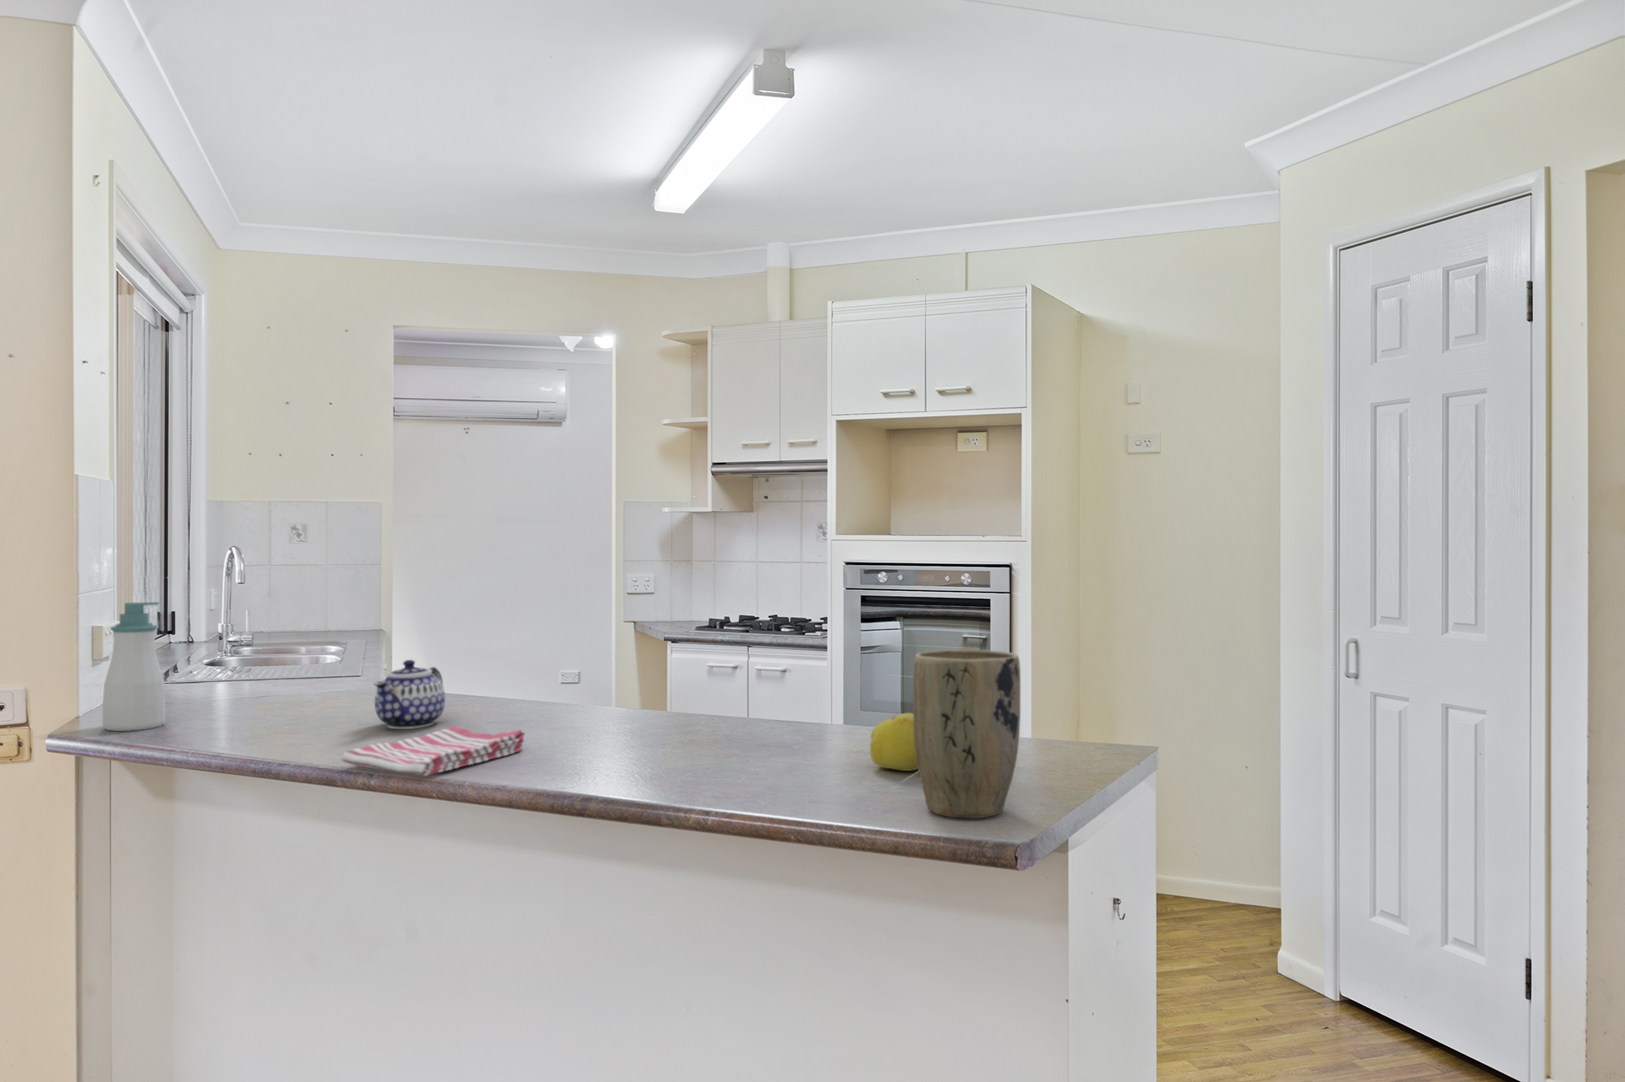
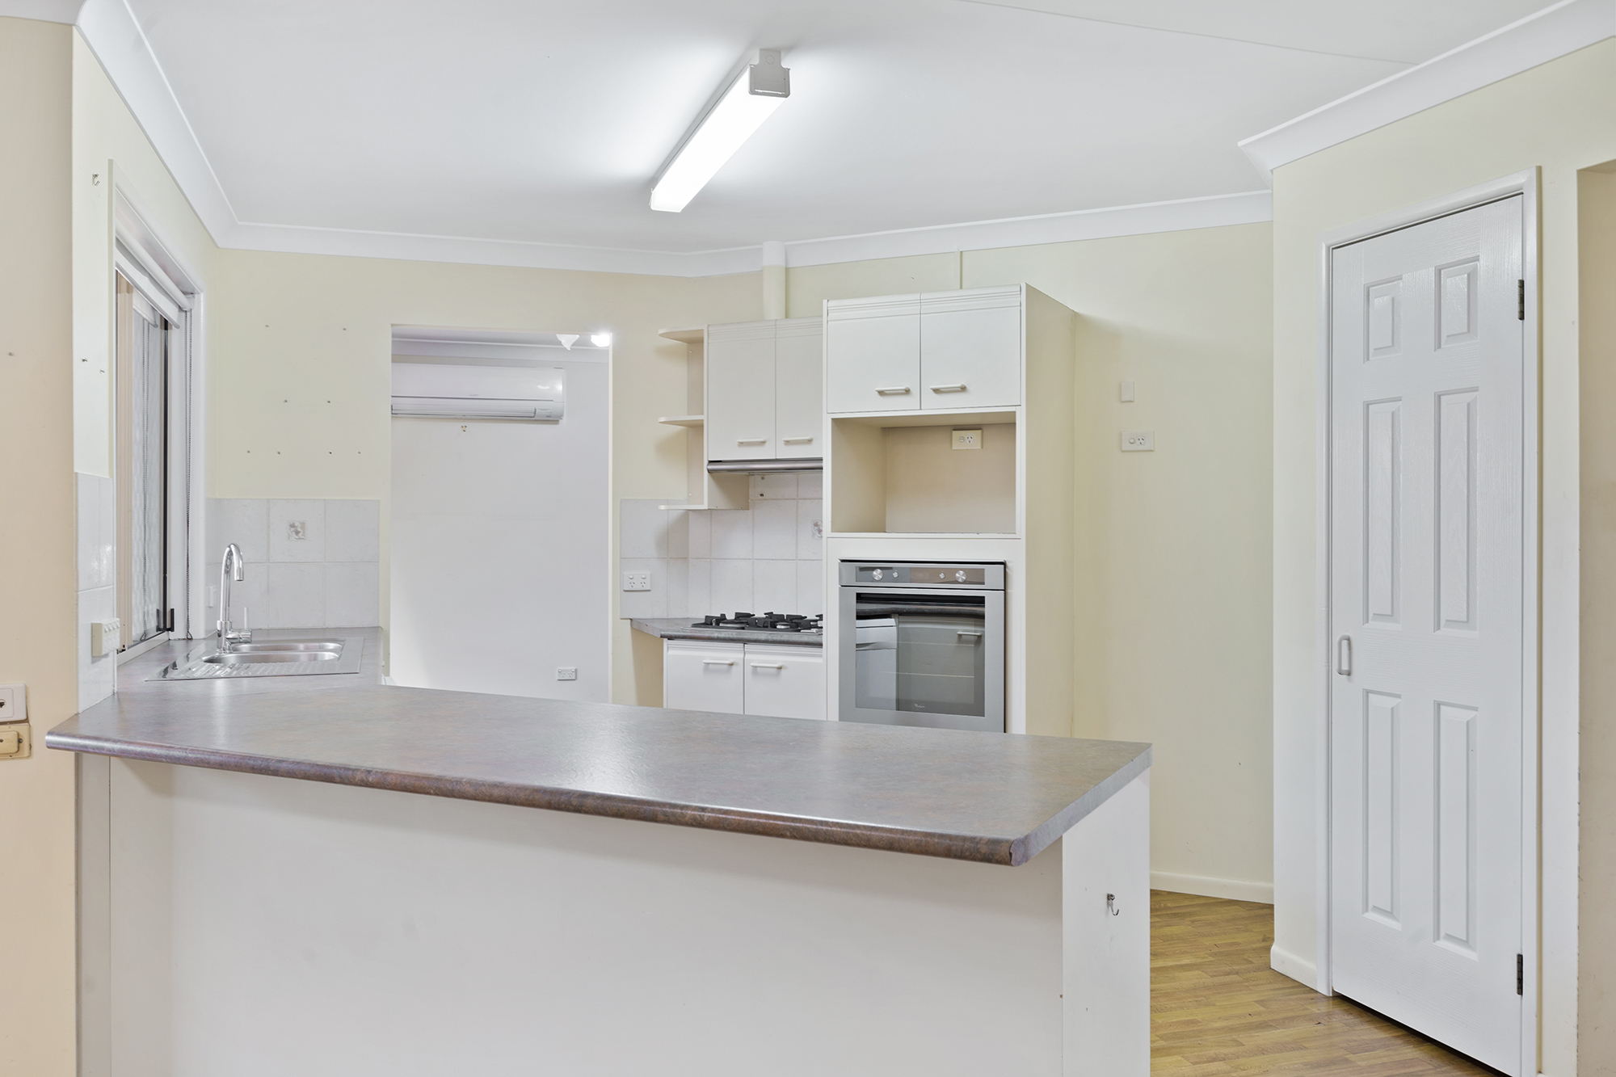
- teapot [373,659,446,729]
- plant pot [912,648,1021,819]
- dish towel [341,726,526,776]
- fruit [870,711,918,772]
- soap bottle [101,601,167,732]
